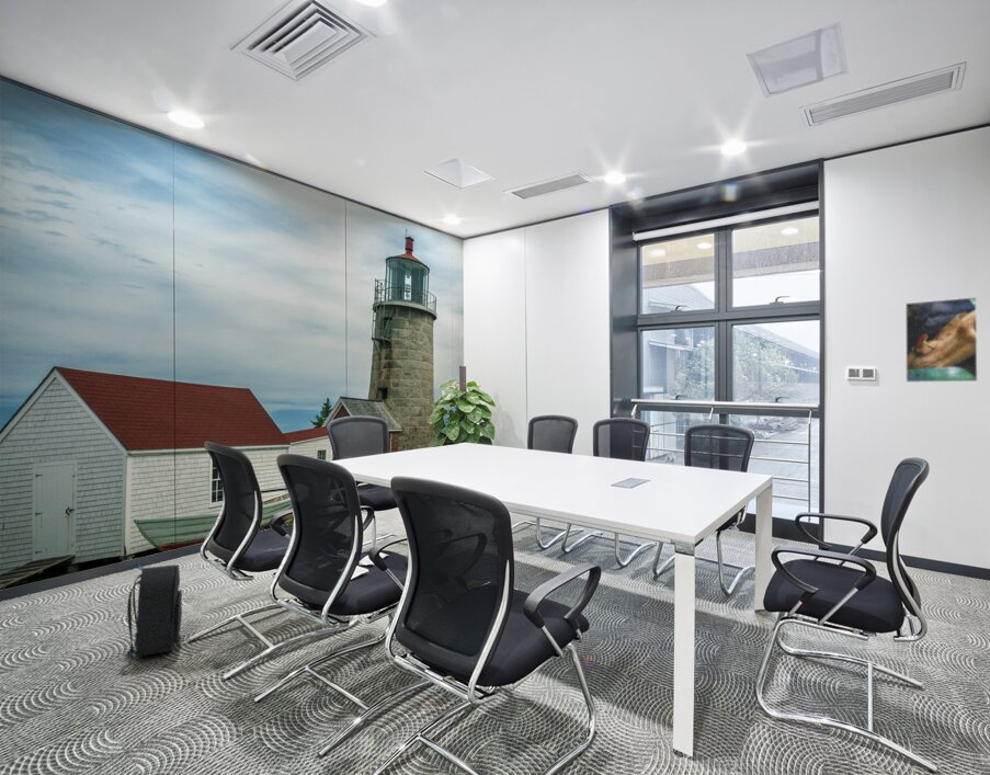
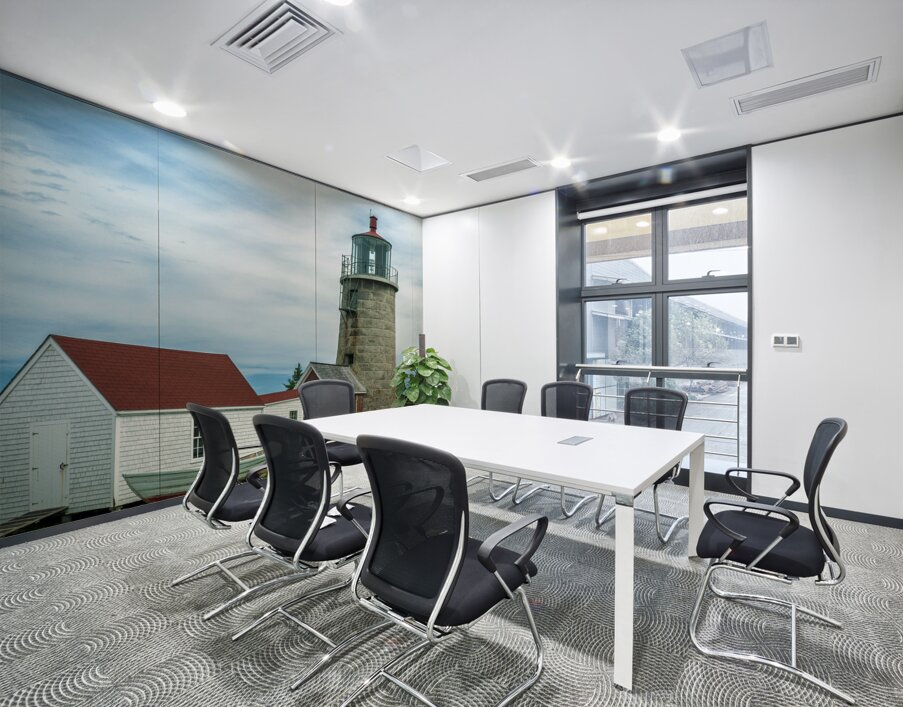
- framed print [904,296,979,384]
- backpack [126,562,183,660]
